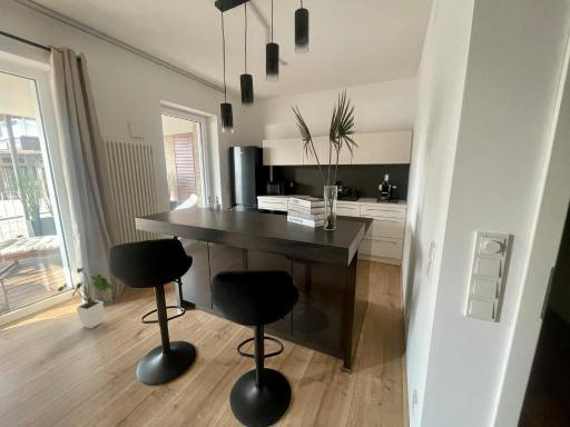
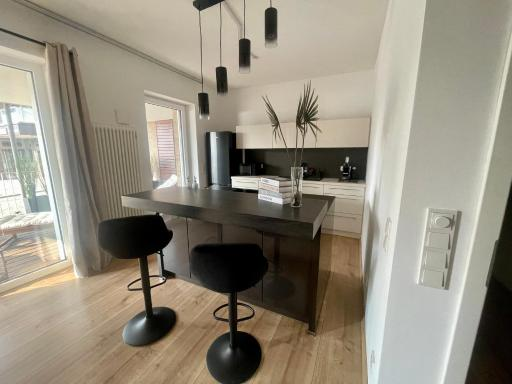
- house plant [57,267,116,329]
